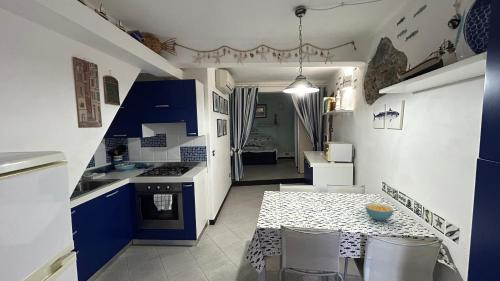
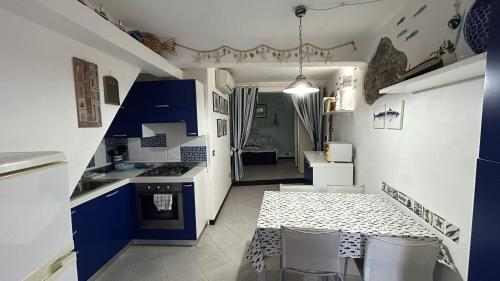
- cereal bowl [364,202,394,222]
